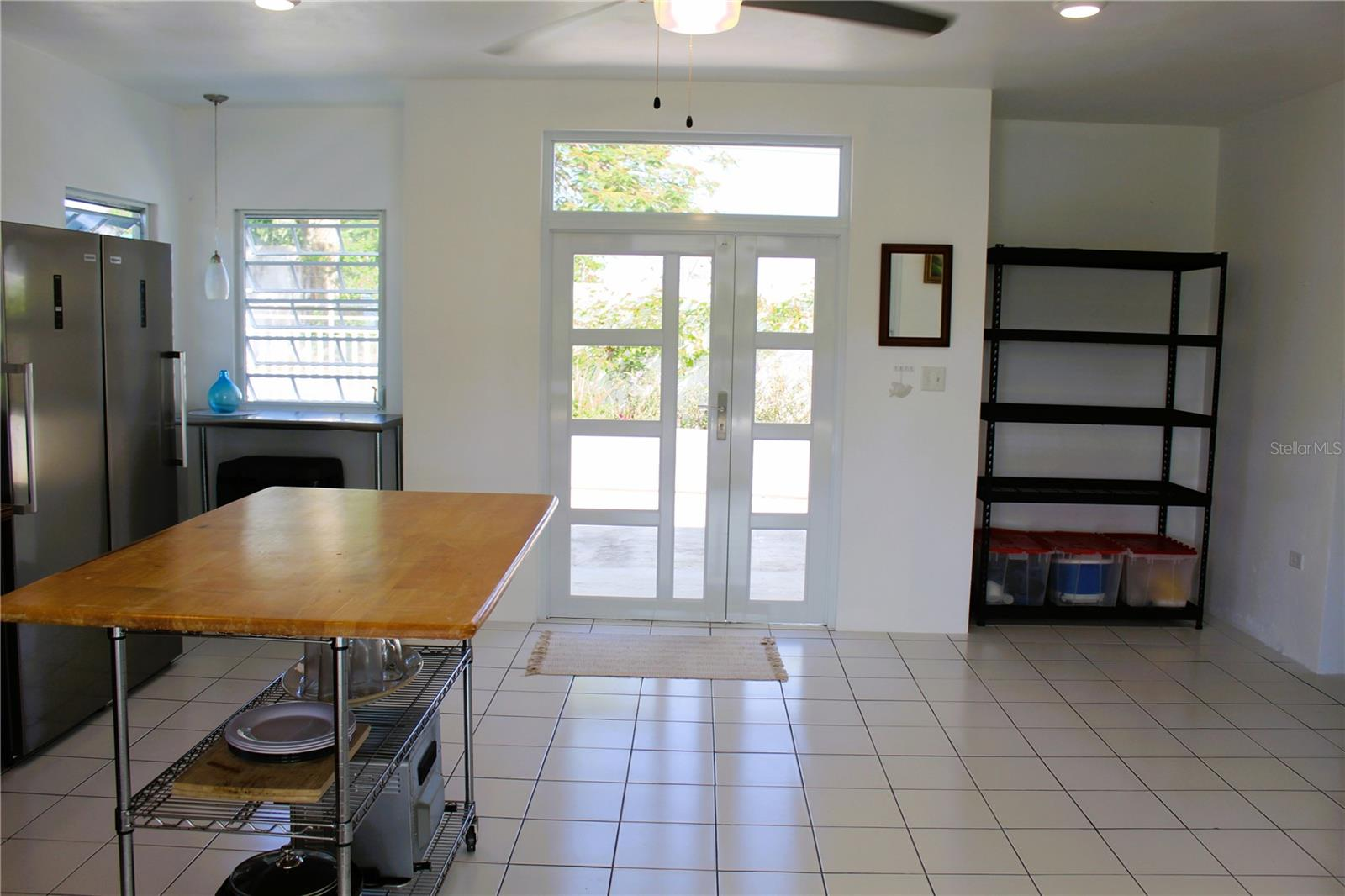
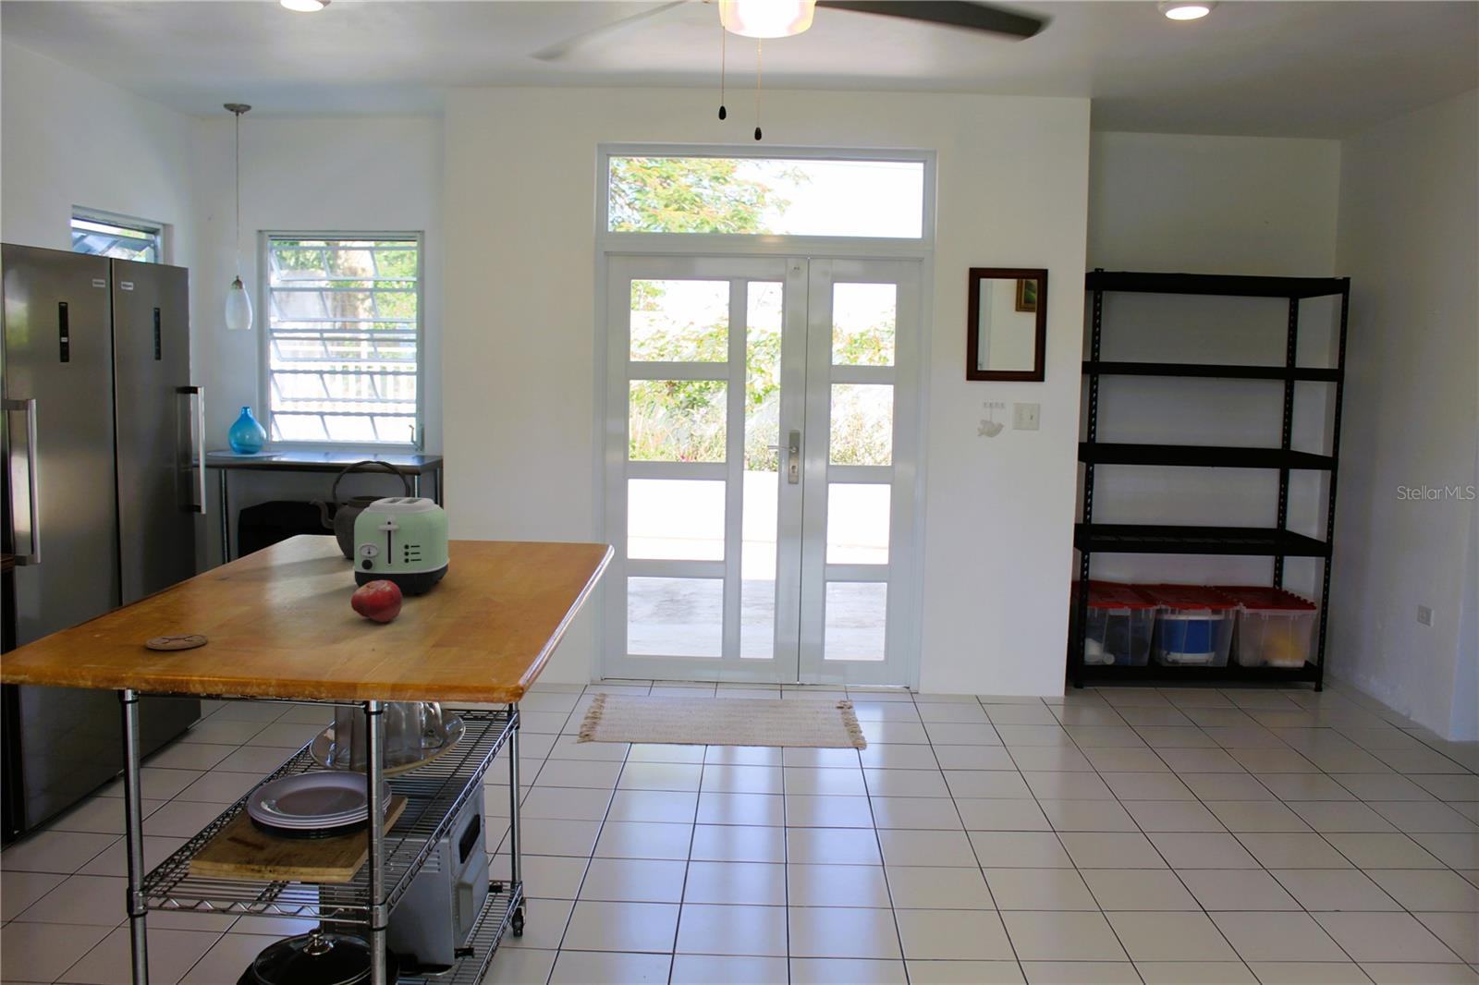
+ fruit [351,580,404,623]
+ kettle [310,460,411,560]
+ toaster [351,496,451,595]
+ coaster [145,633,208,651]
